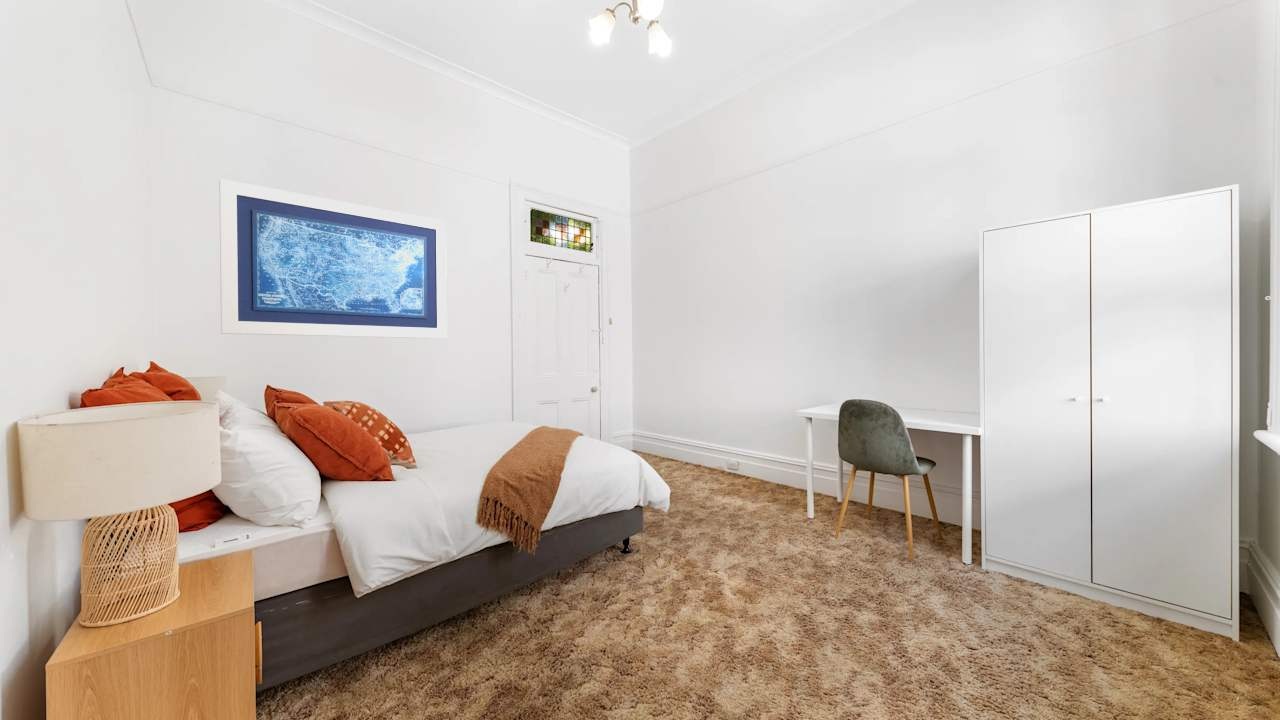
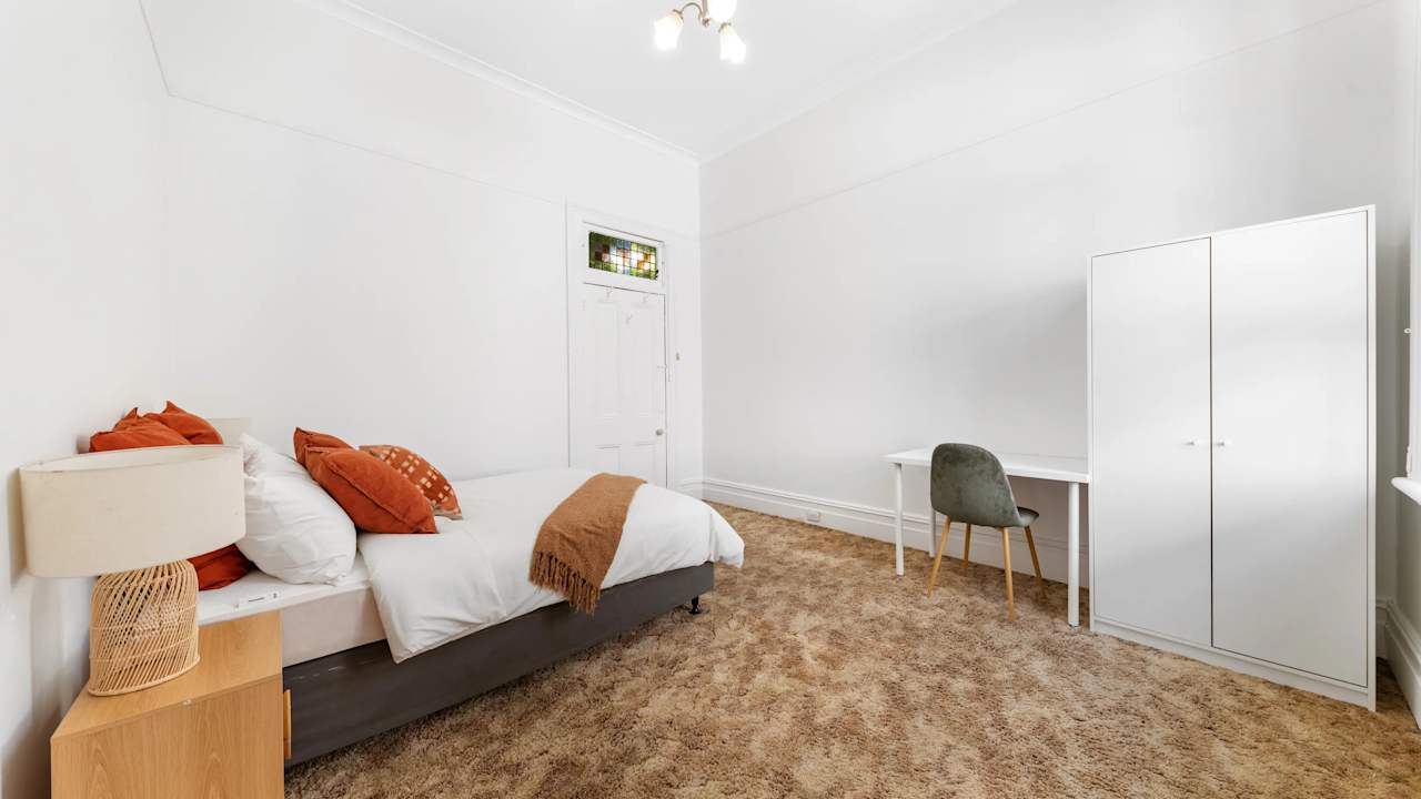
- wall art [218,178,448,339]
